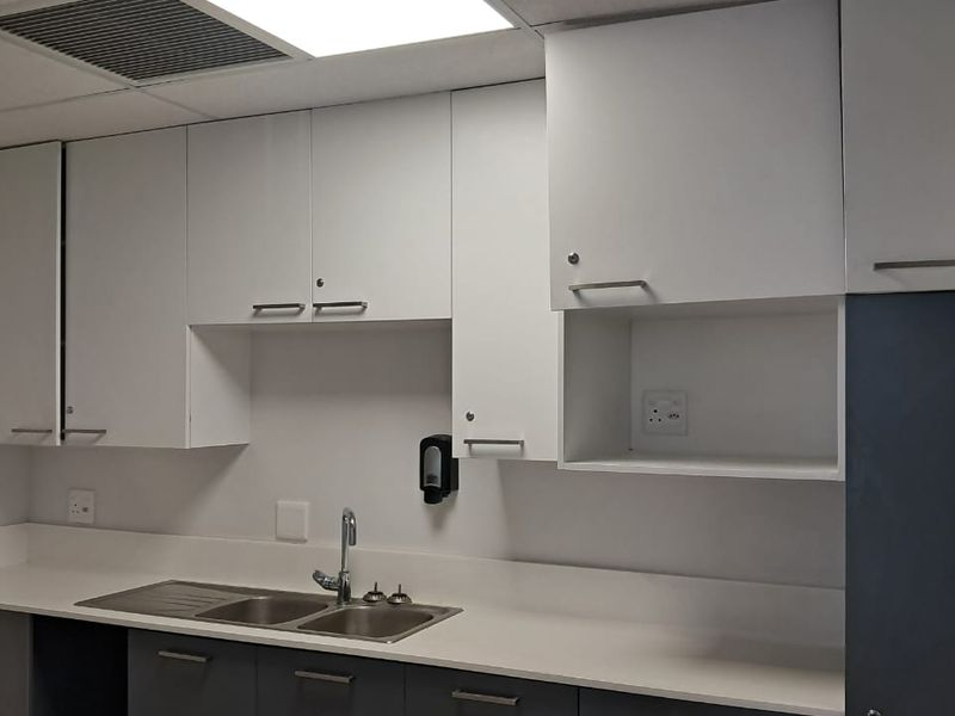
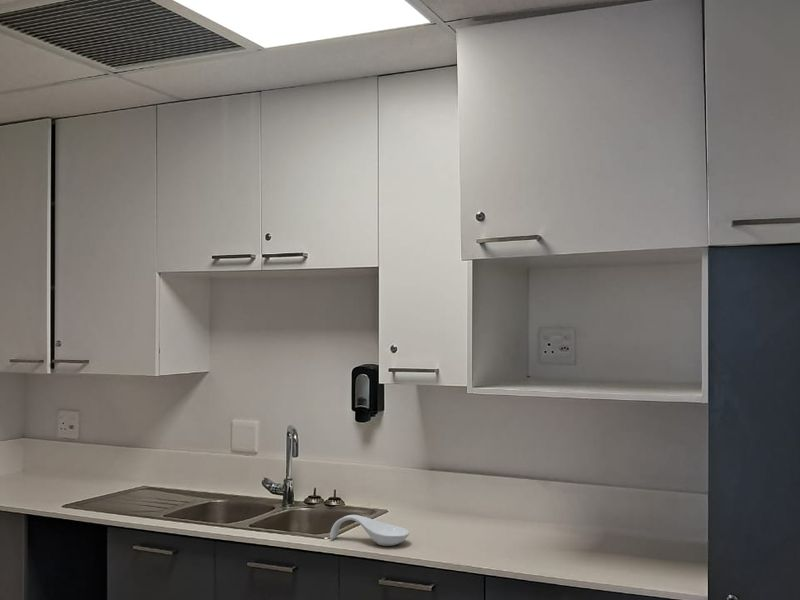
+ spoon rest [329,514,410,547]
